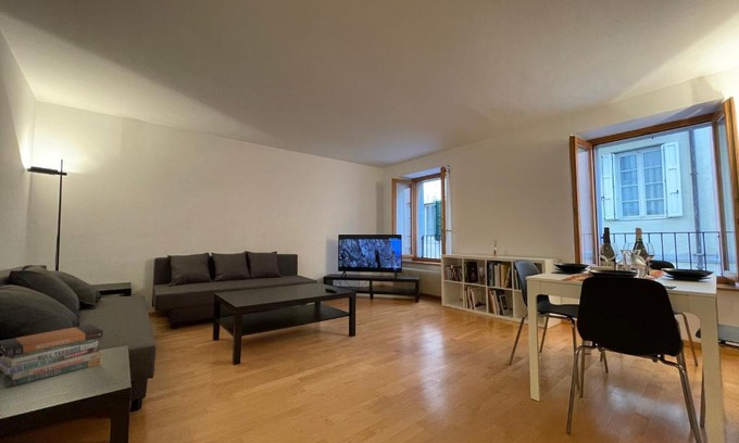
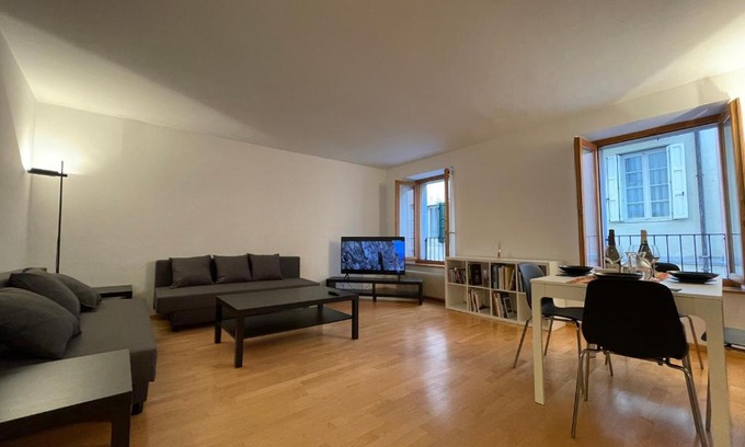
- book stack [0,324,104,390]
